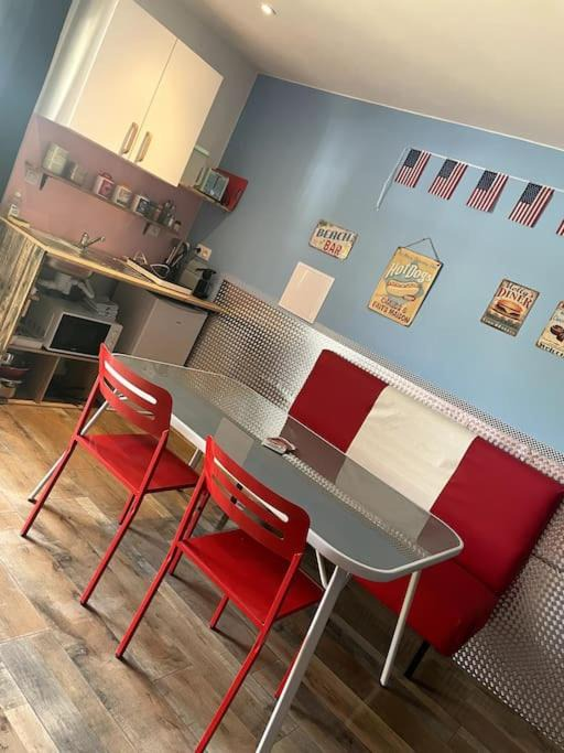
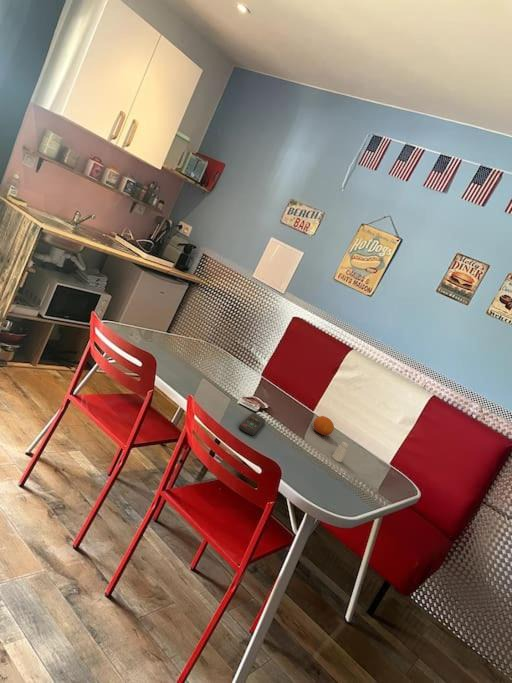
+ saltshaker [331,441,349,463]
+ remote control [238,412,267,436]
+ fruit [312,415,335,436]
